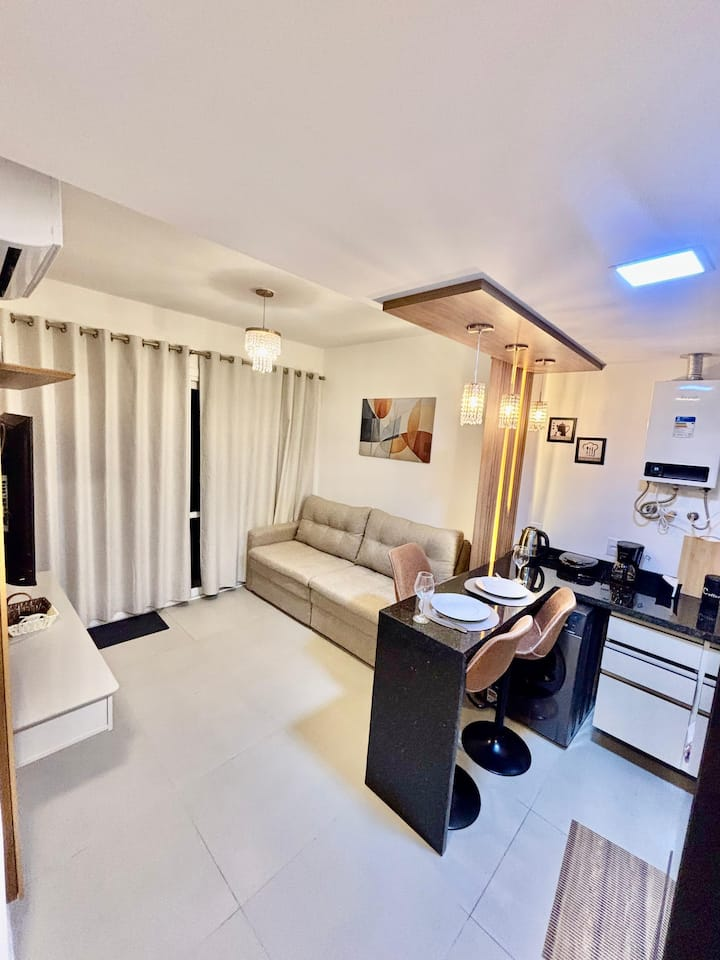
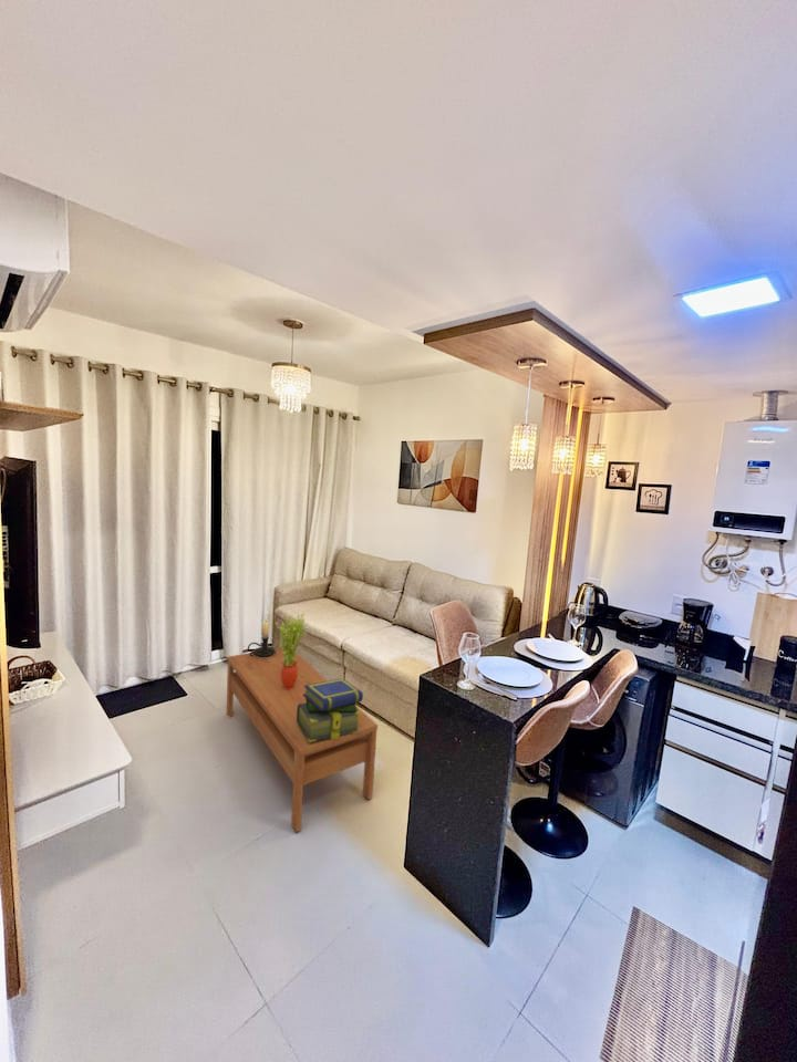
+ coffee table [226,646,379,833]
+ potted plant [275,612,309,689]
+ candle holder [247,615,276,657]
+ stack of books [297,677,364,742]
